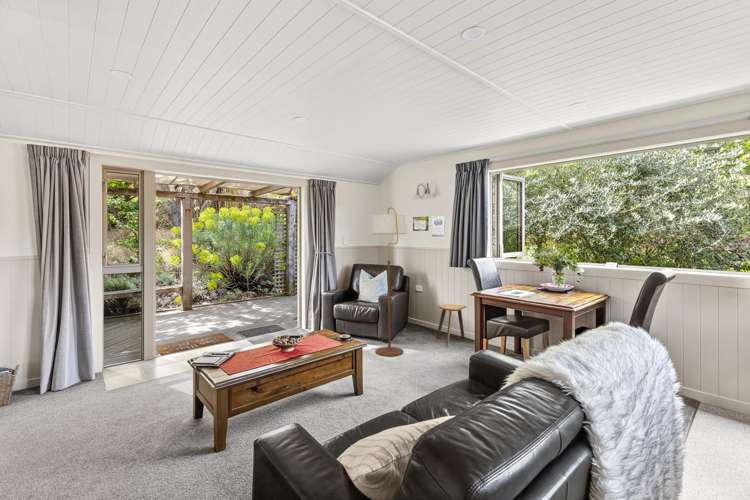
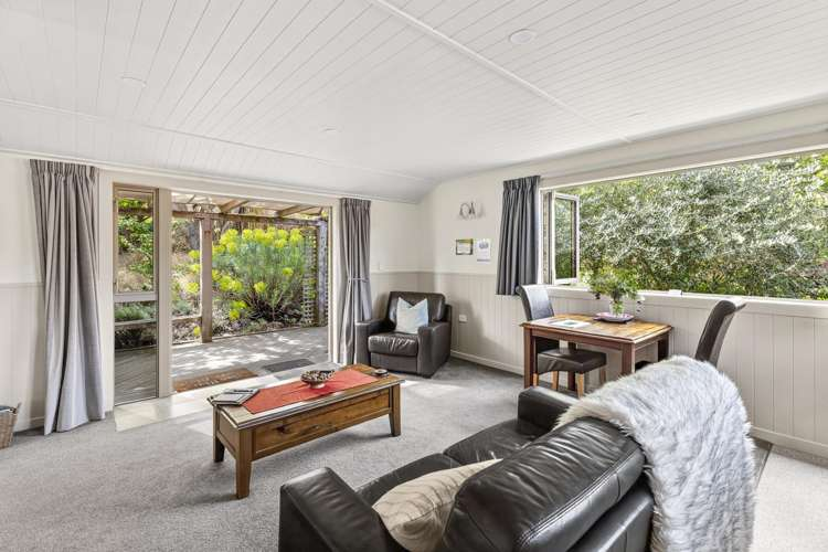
- stool [435,304,468,347]
- floor lamp [369,206,408,357]
